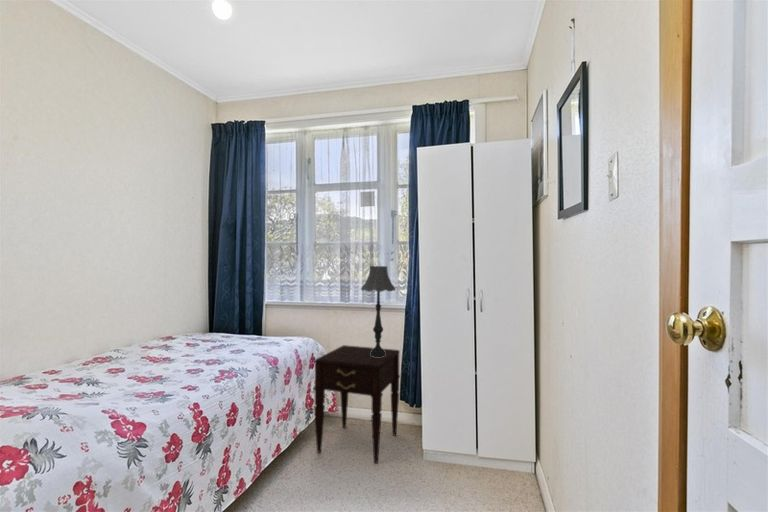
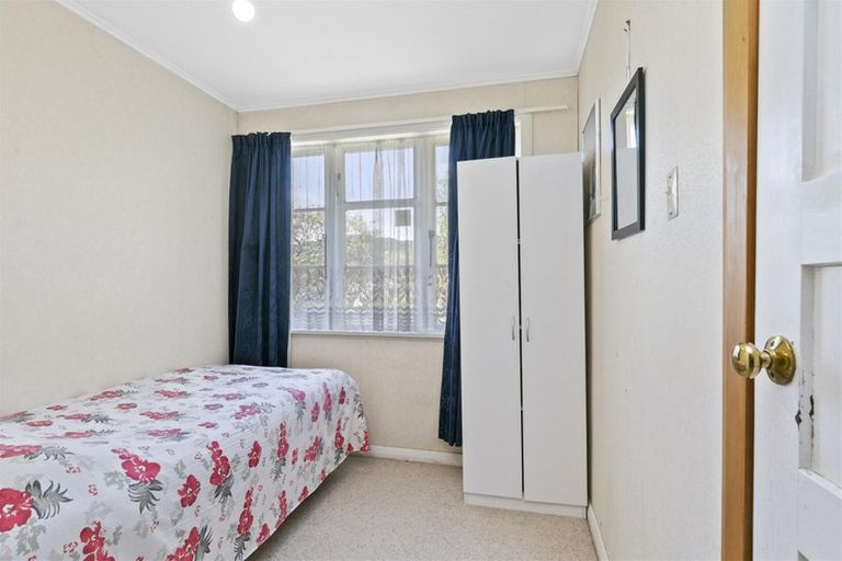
- table lamp [360,265,396,357]
- nightstand [313,344,401,464]
